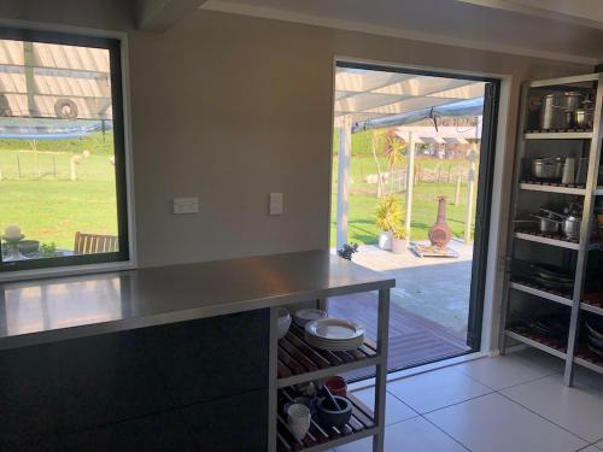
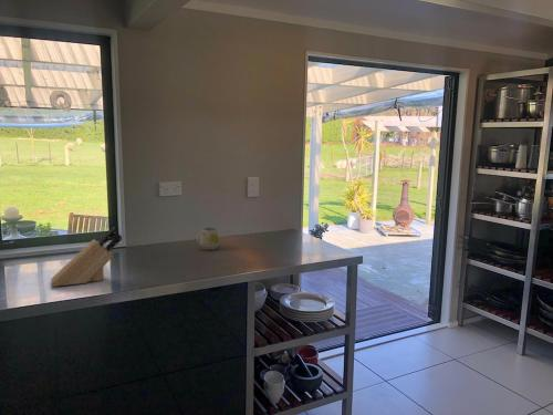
+ mug [196,227,220,251]
+ knife block [50,226,123,288]
